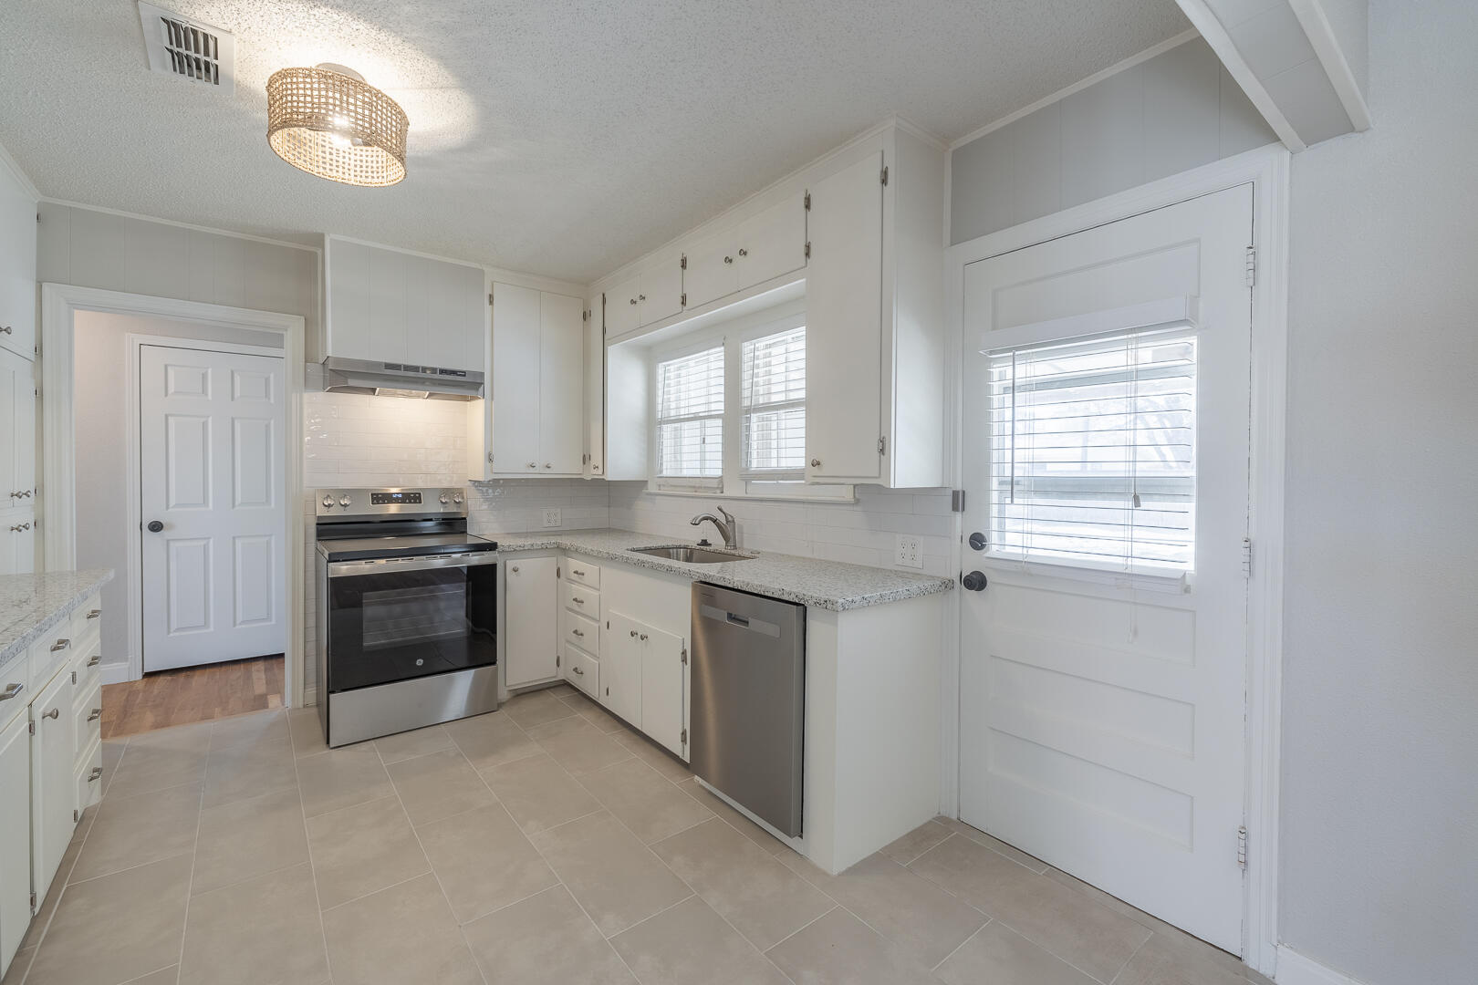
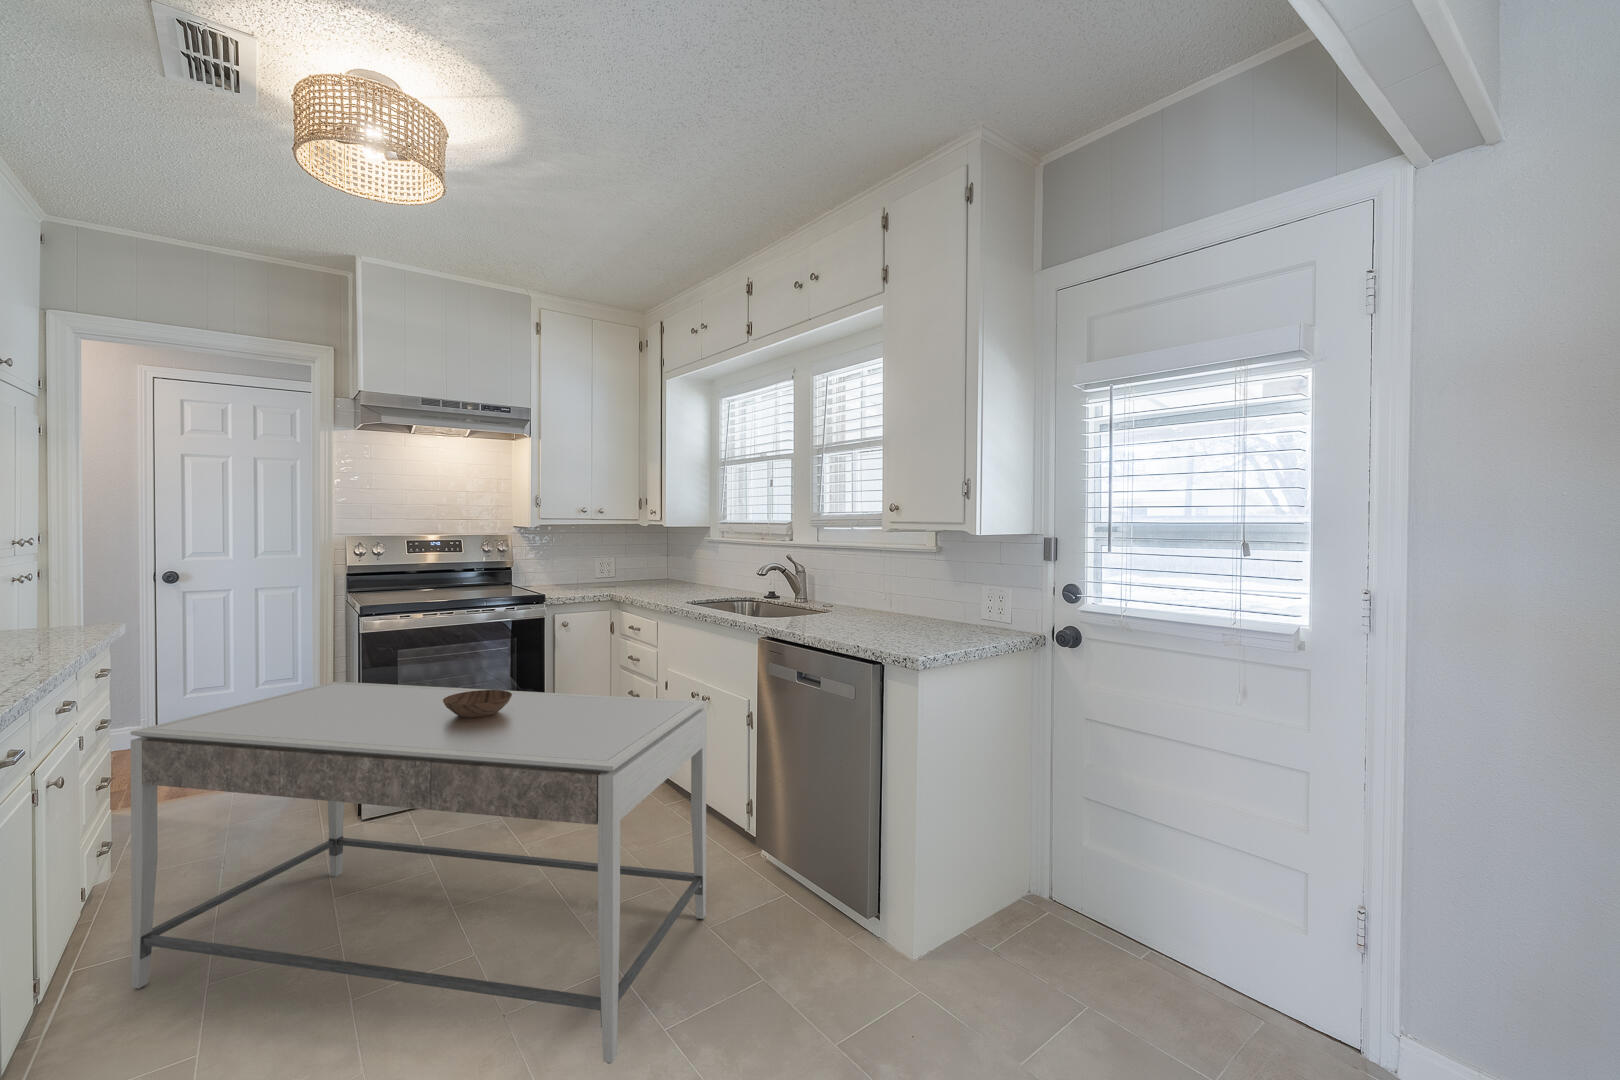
+ dining table [130,681,708,1066]
+ bowl [444,689,512,718]
